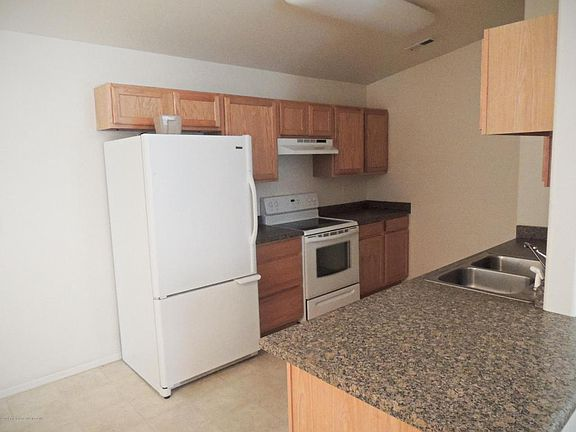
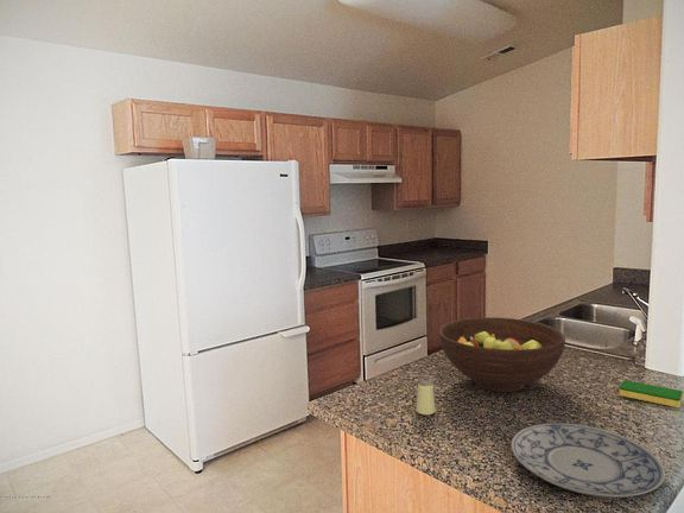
+ fruit bowl [438,316,566,393]
+ dish sponge [618,379,684,408]
+ saltshaker [416,374,437,417]
+ plate [509,422,666,499]
